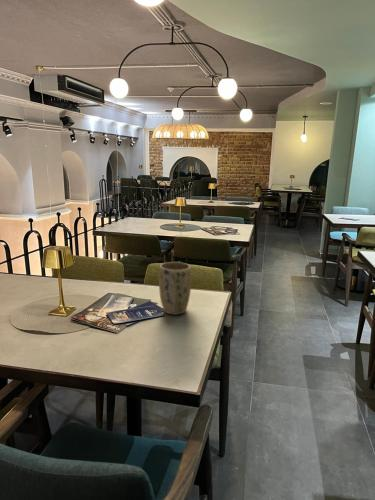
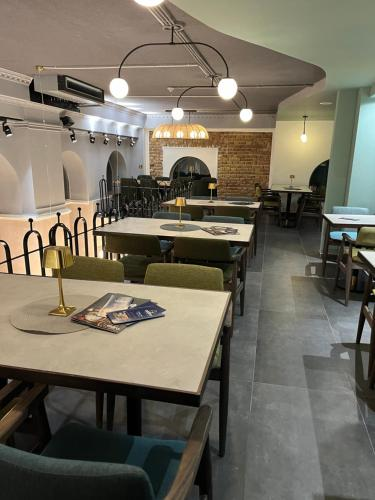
- plant pot [158,261,192,316]
